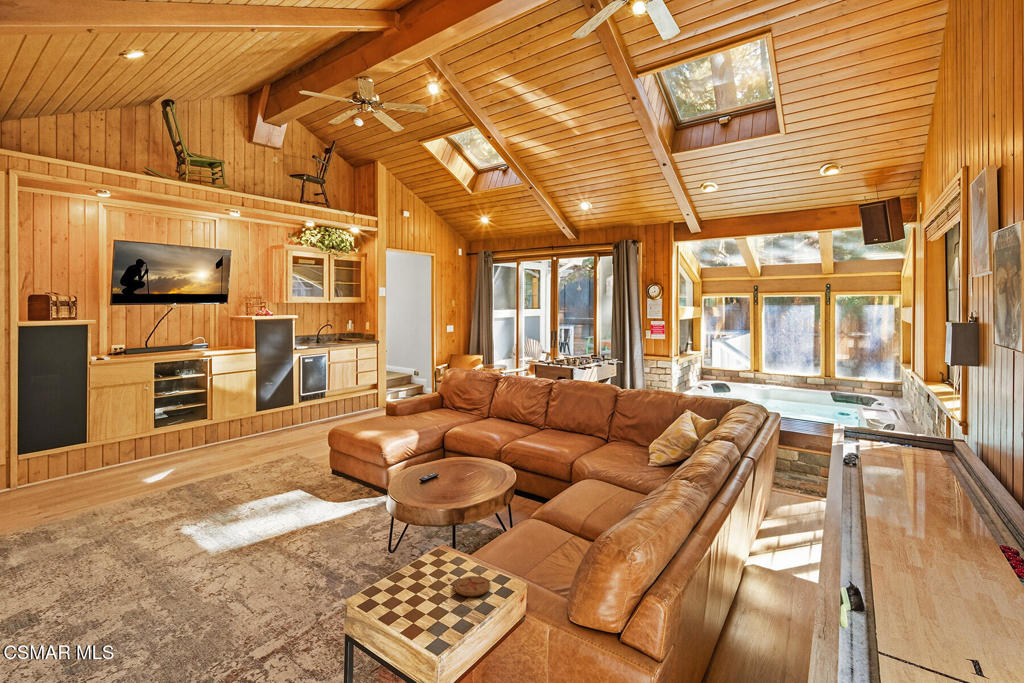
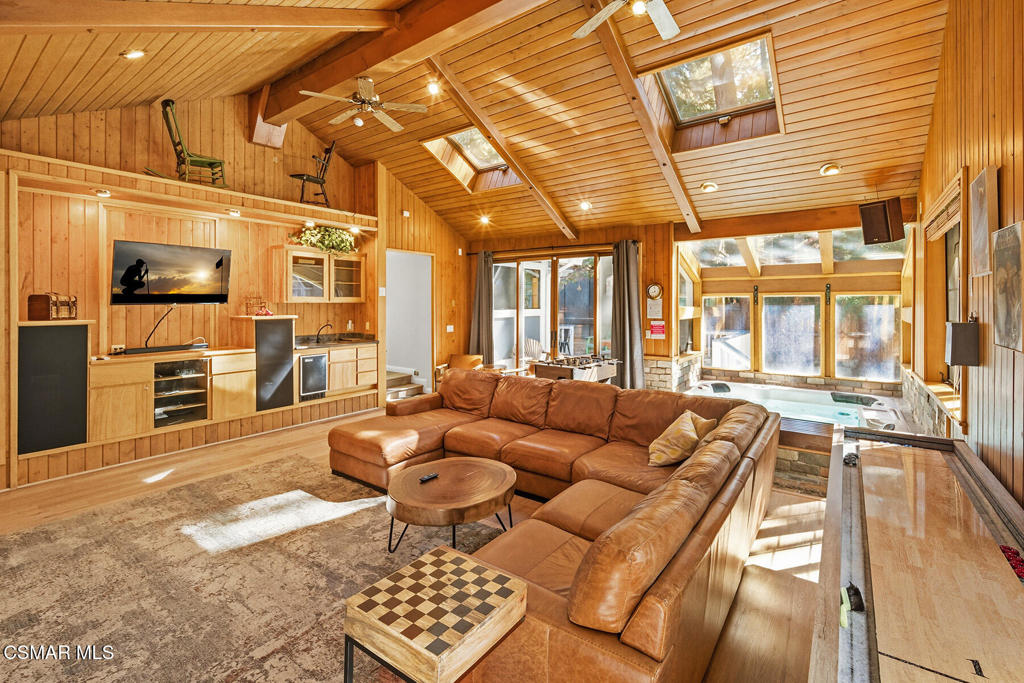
- coaster [453,575,492,597]
